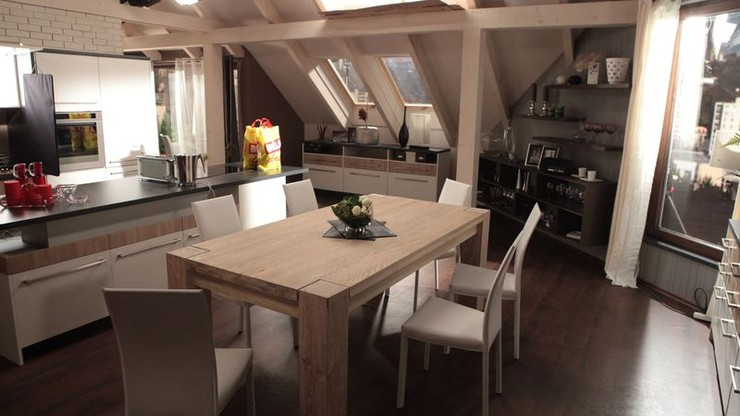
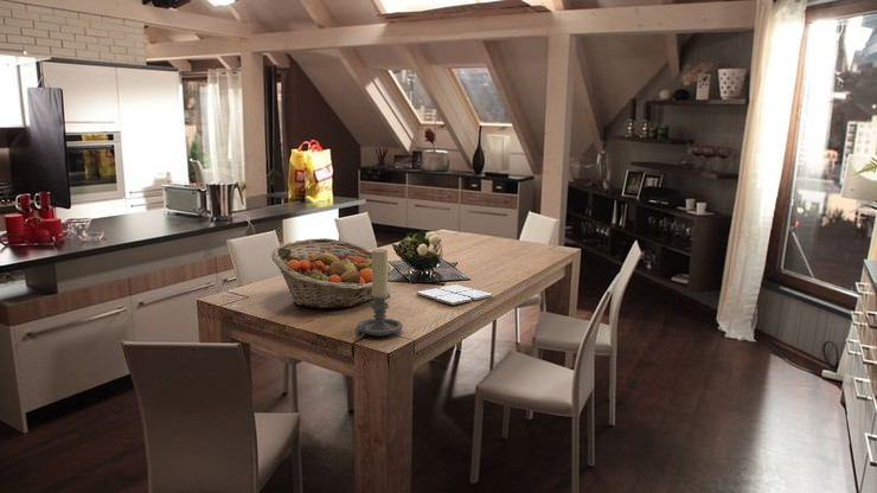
+ fruit basket [270,237,392,309]
+ candle holder [354,248,404,339]
+ drink coaster [416,283,494,306]
